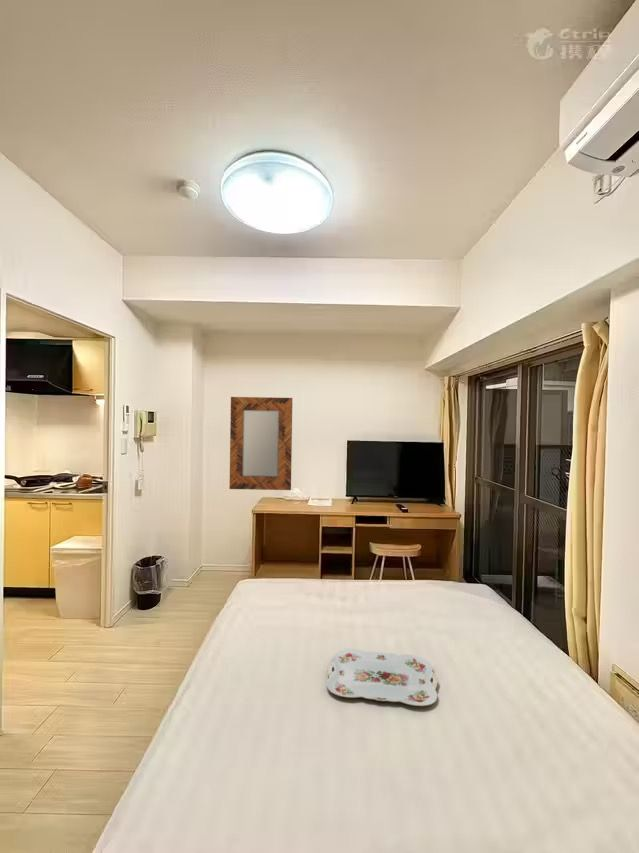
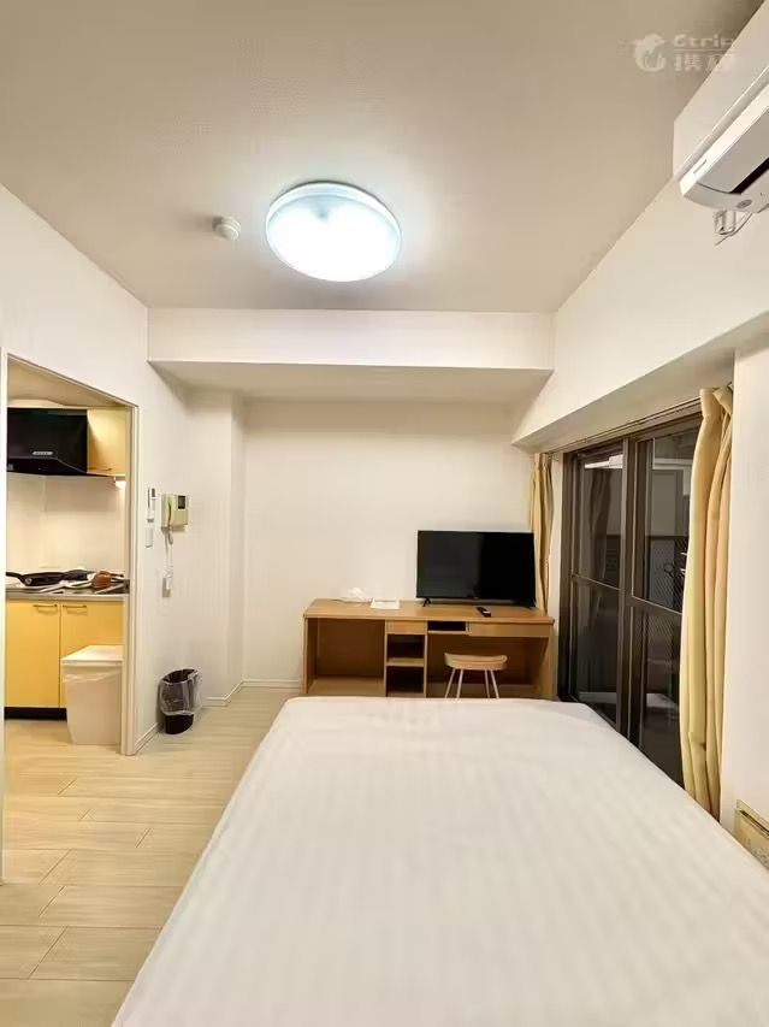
- home mirror [228,396,293,491]
- serving tray [326,648,439,707]
